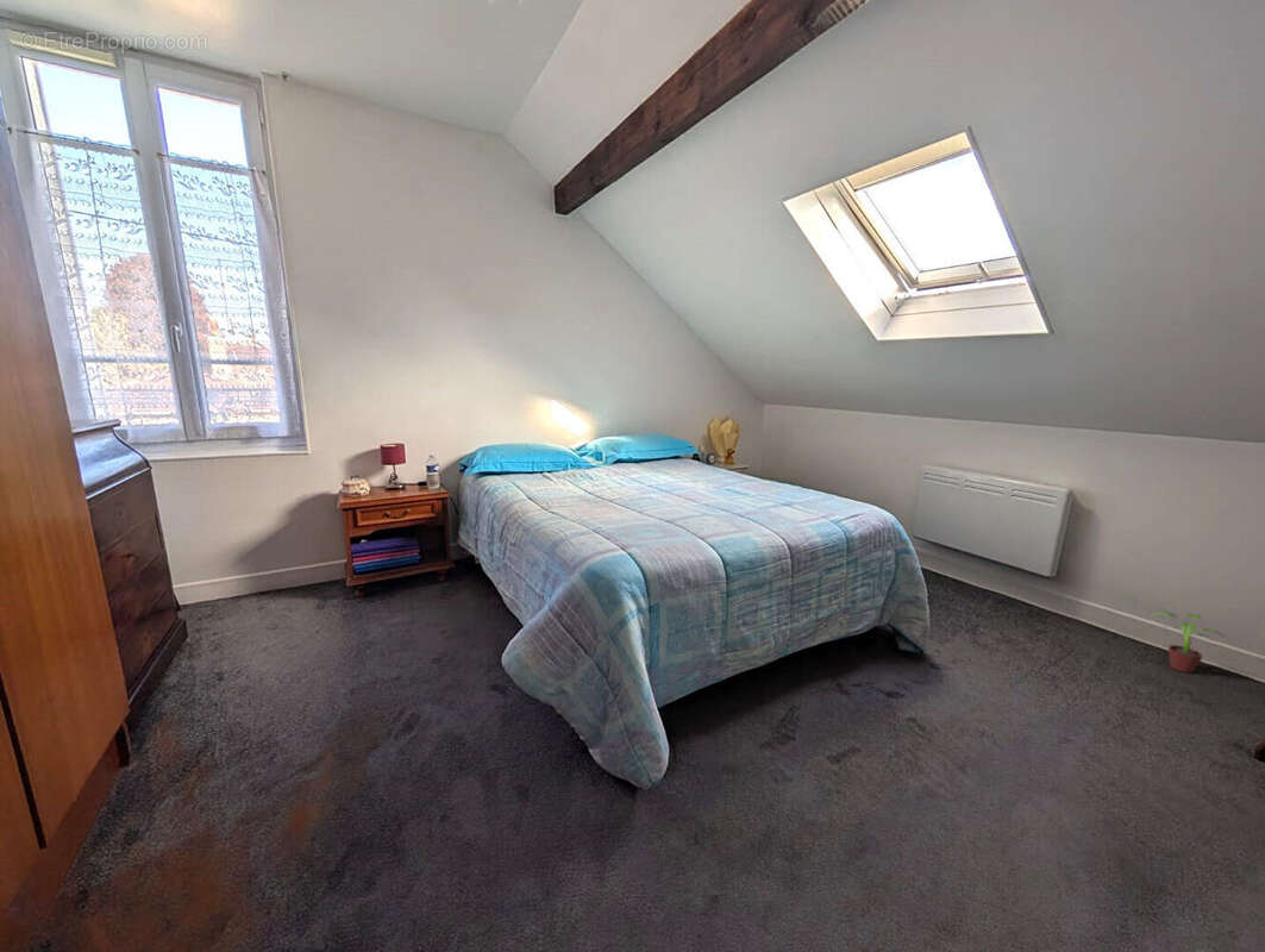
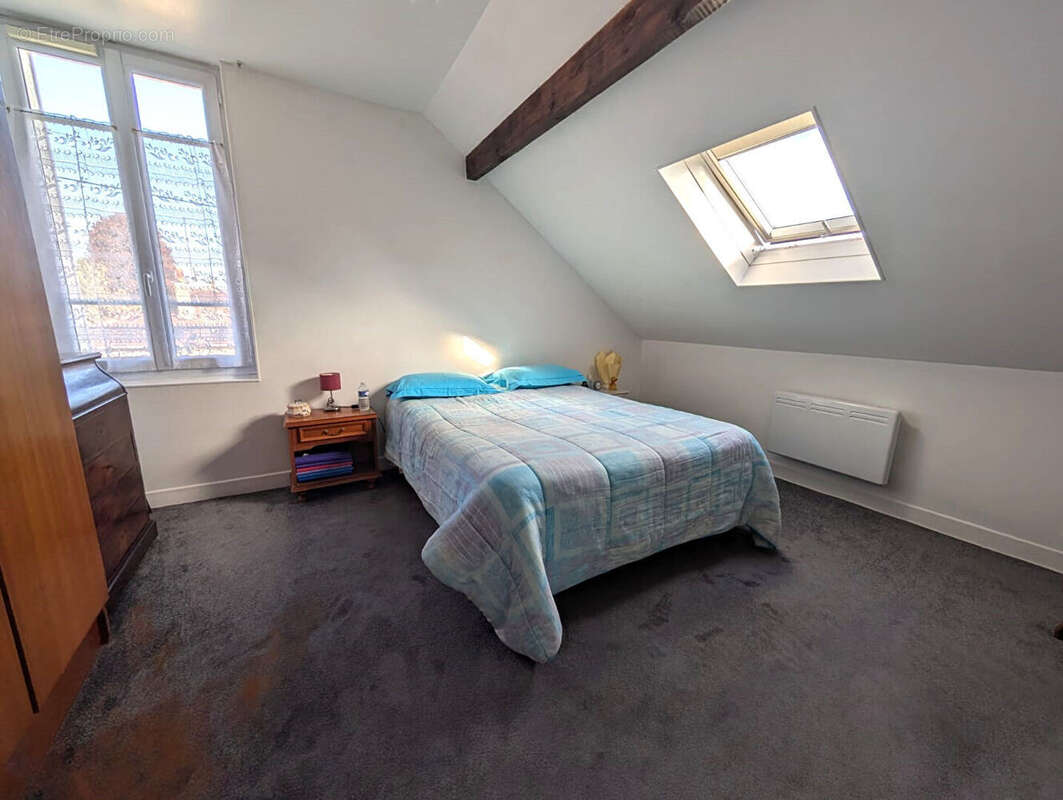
- potted plant [1150,610,1232,674]
